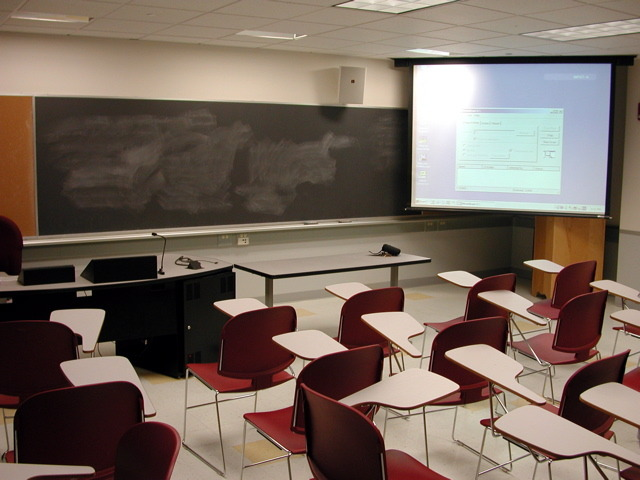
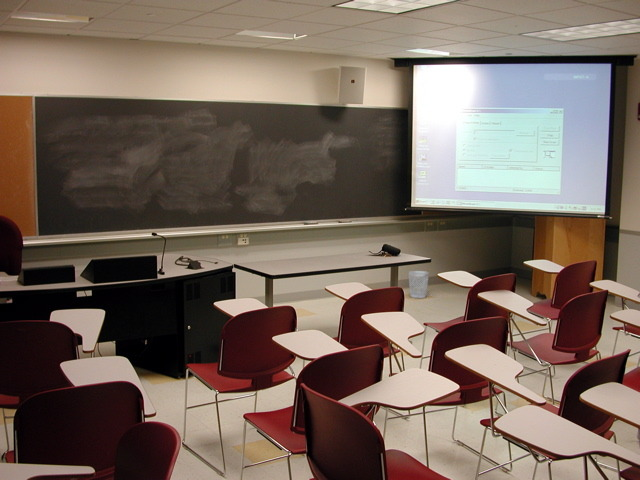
+ wastebasket [408,270,430,299]
